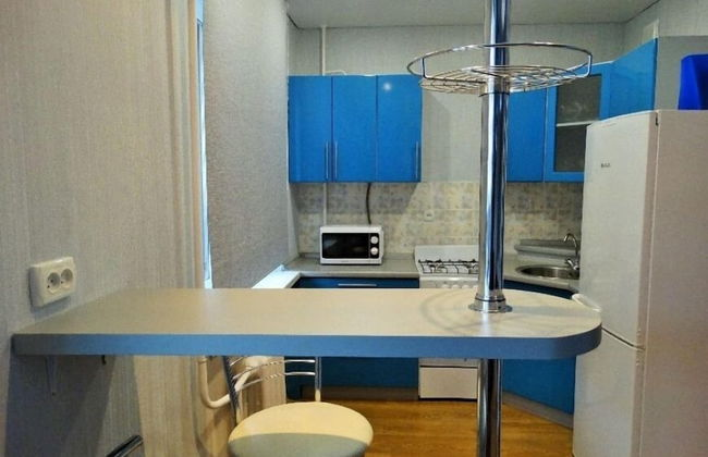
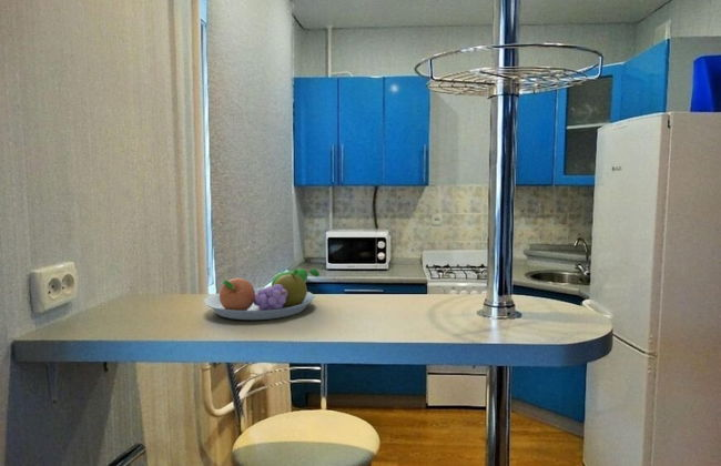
+ fruit bowl [203,267,321,321]
